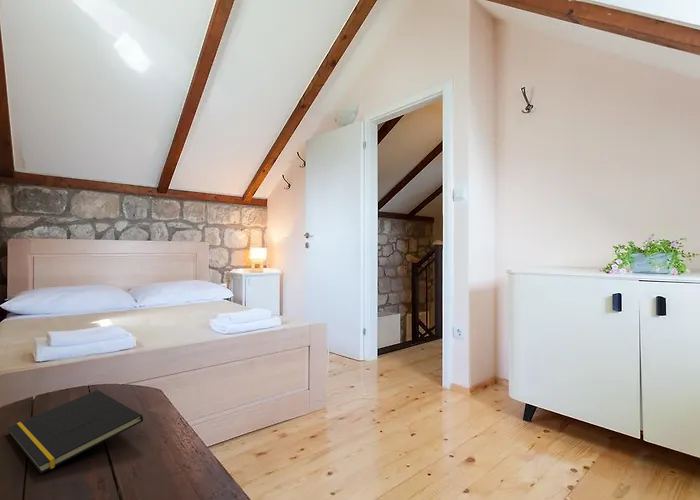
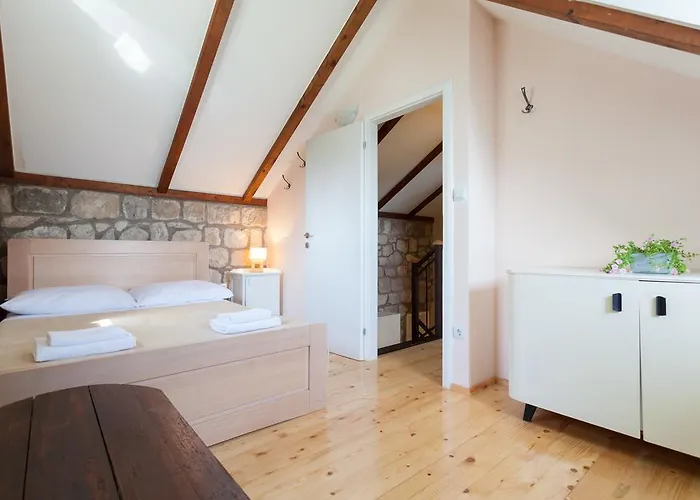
- notepad [7,389,144,474]
